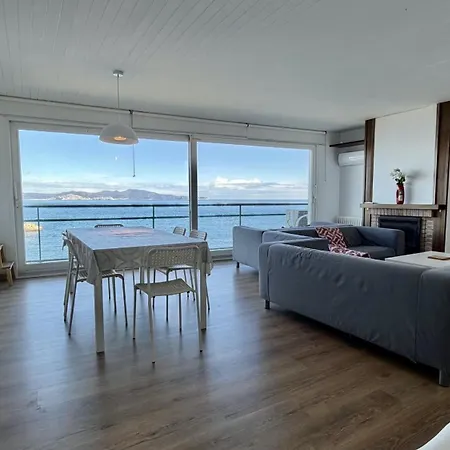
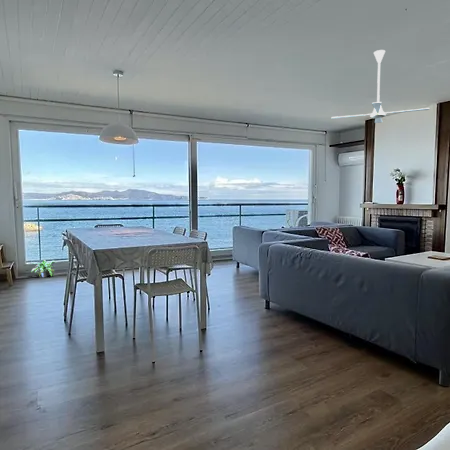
+ potted plant [30,259,57,278]
+ ceiling fan [330,49,430,124]
